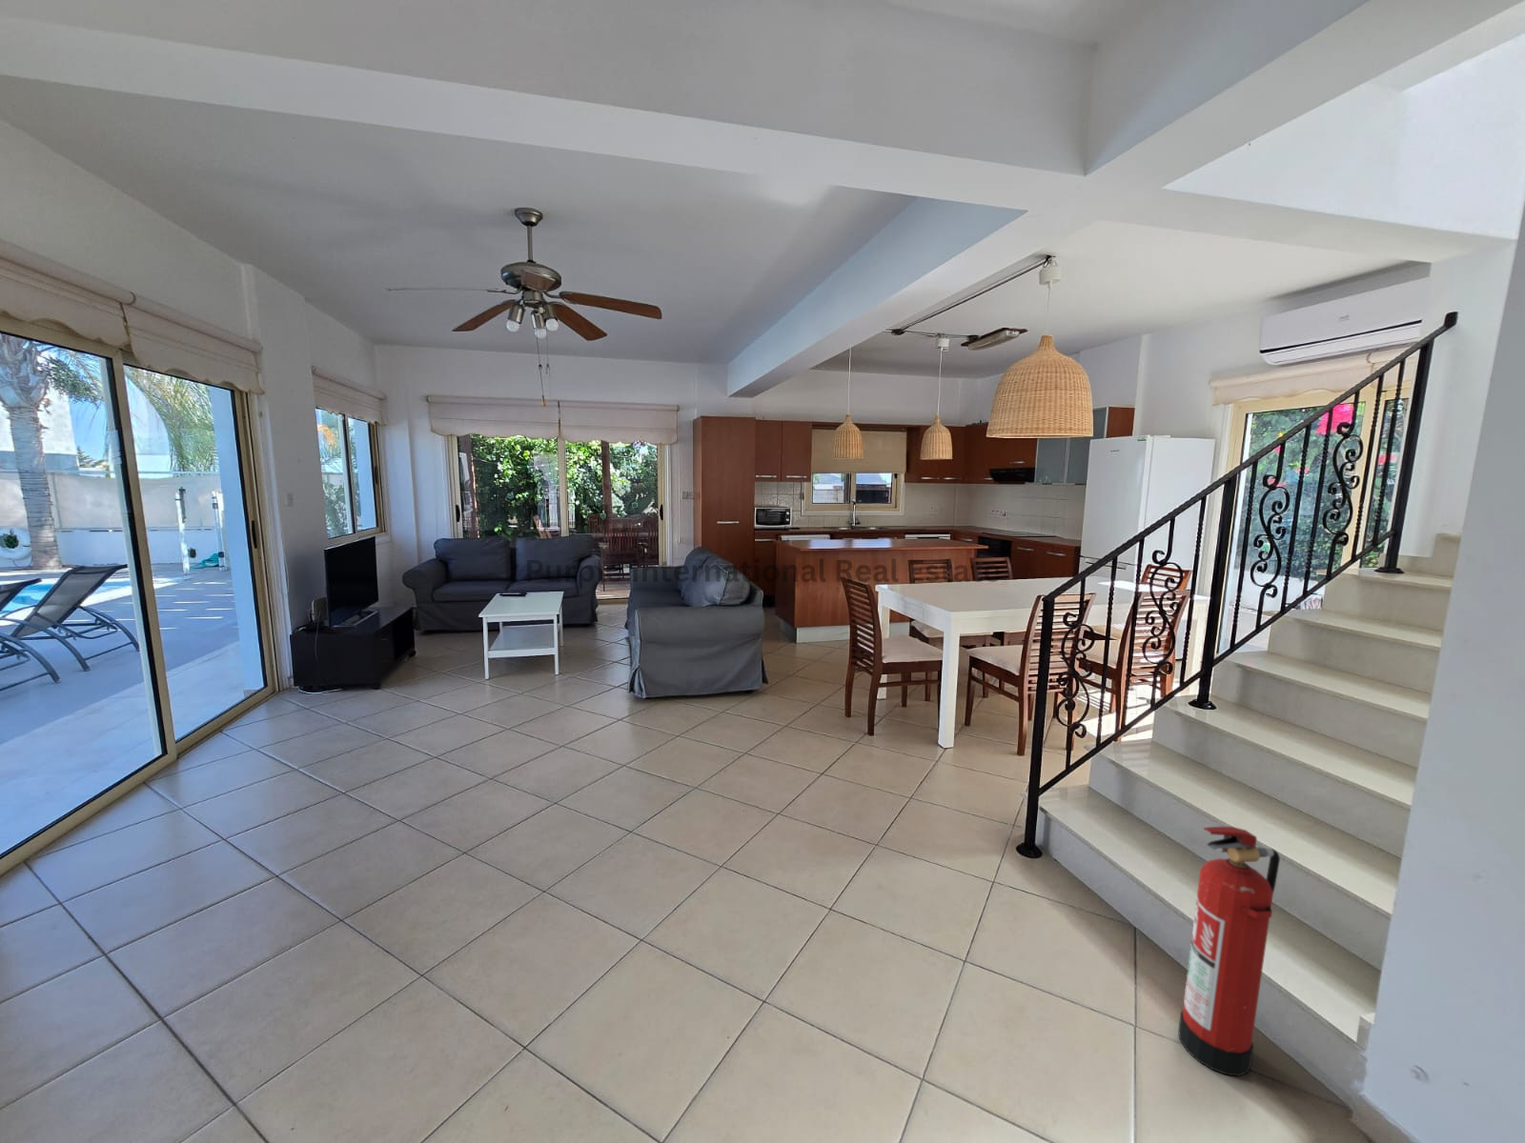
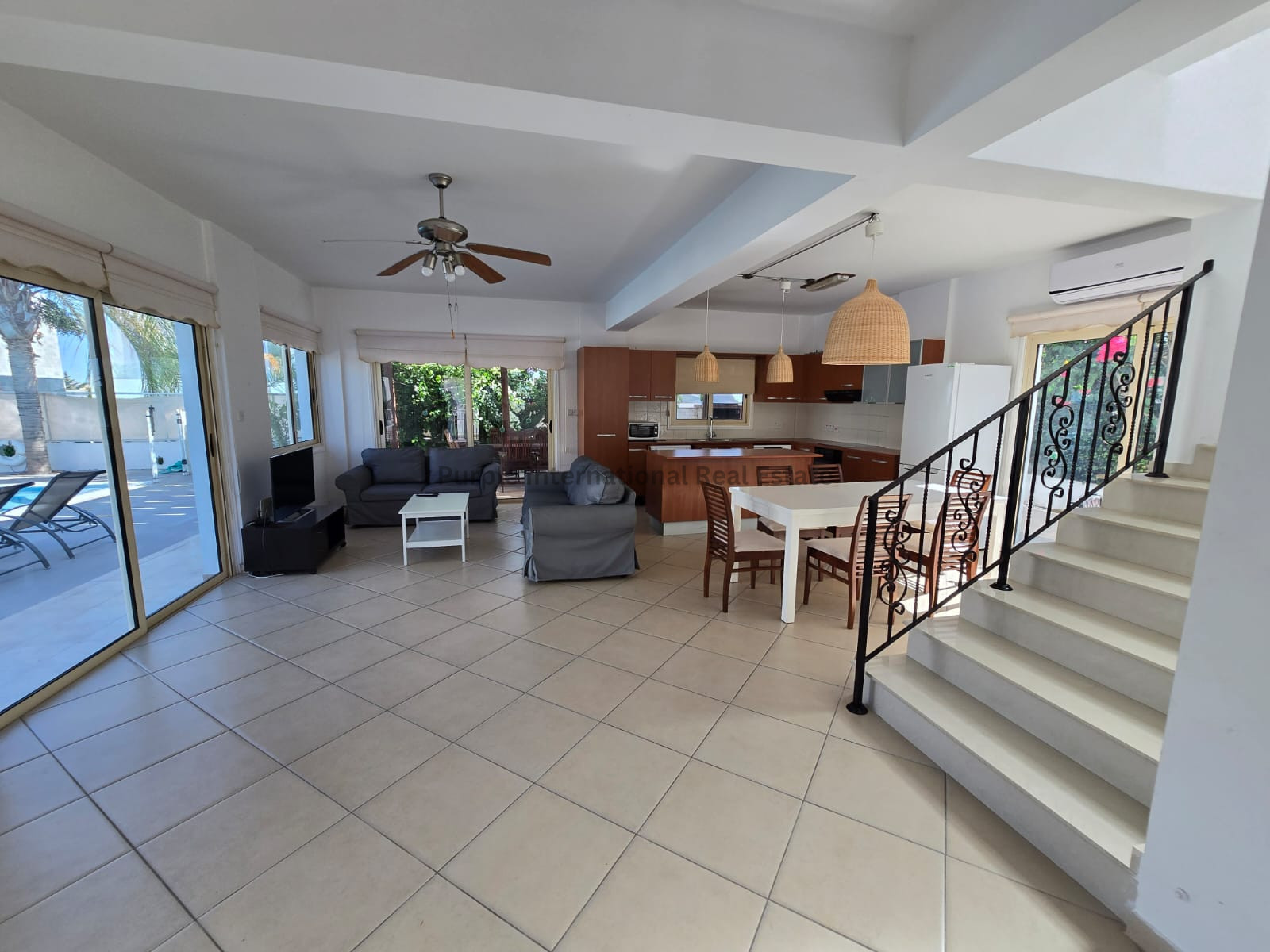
- fire extinguisher [1177,826,1281,1077]
